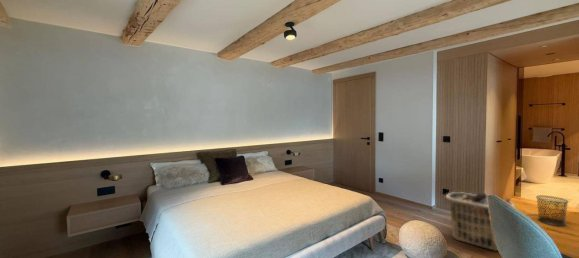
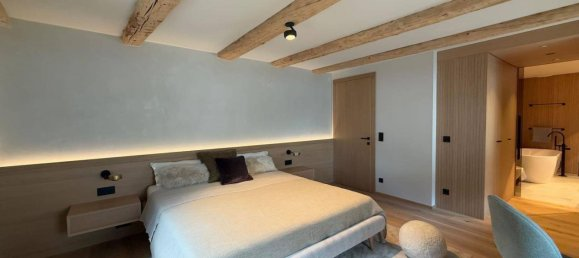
- waste bin [535,195,570,227]
- clothes hamper [445,191,516,252]
